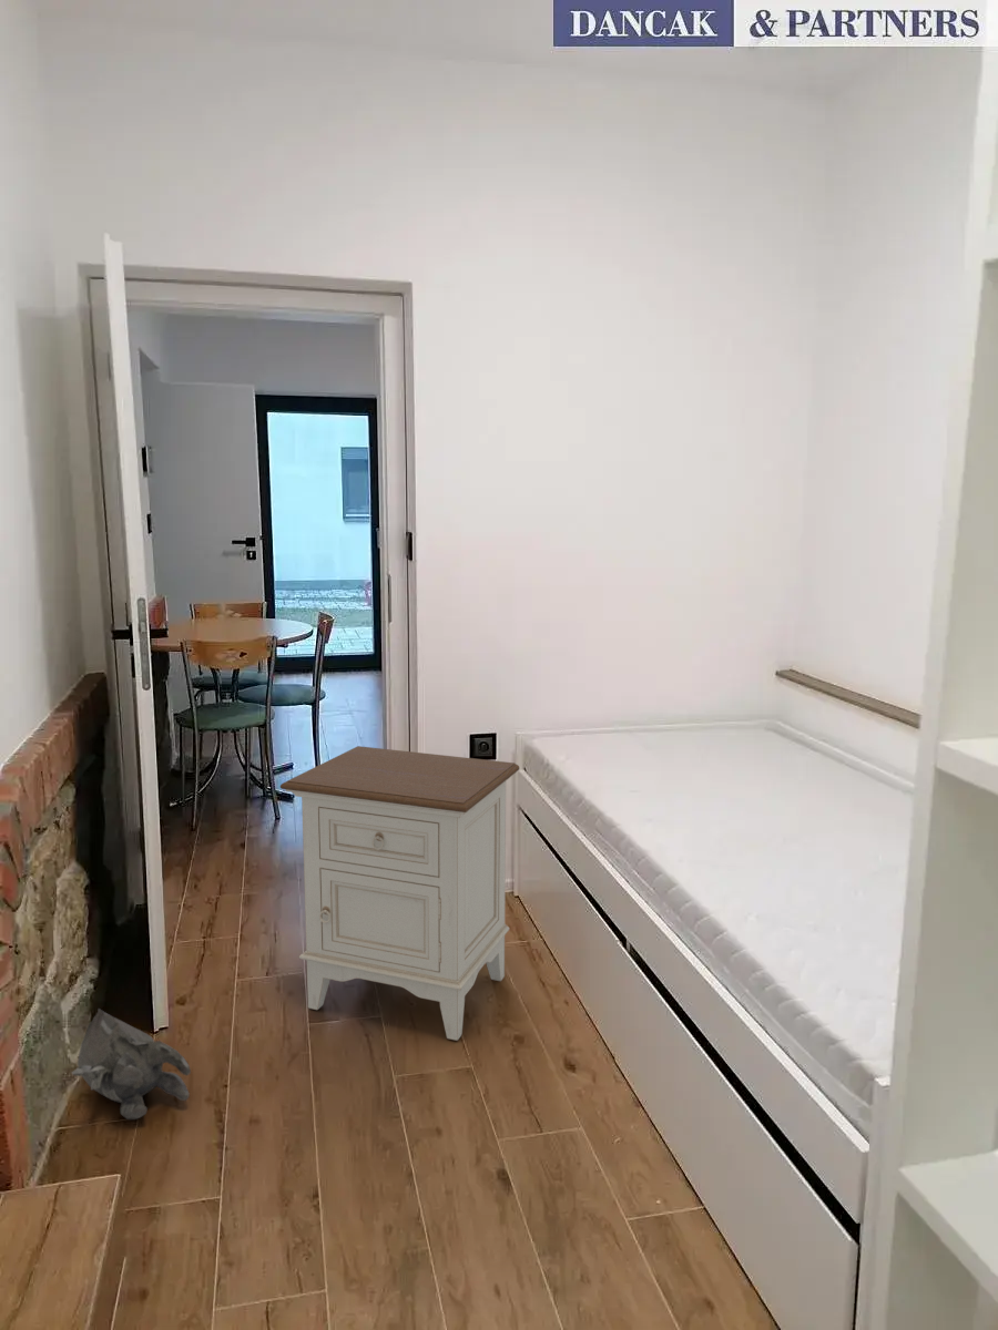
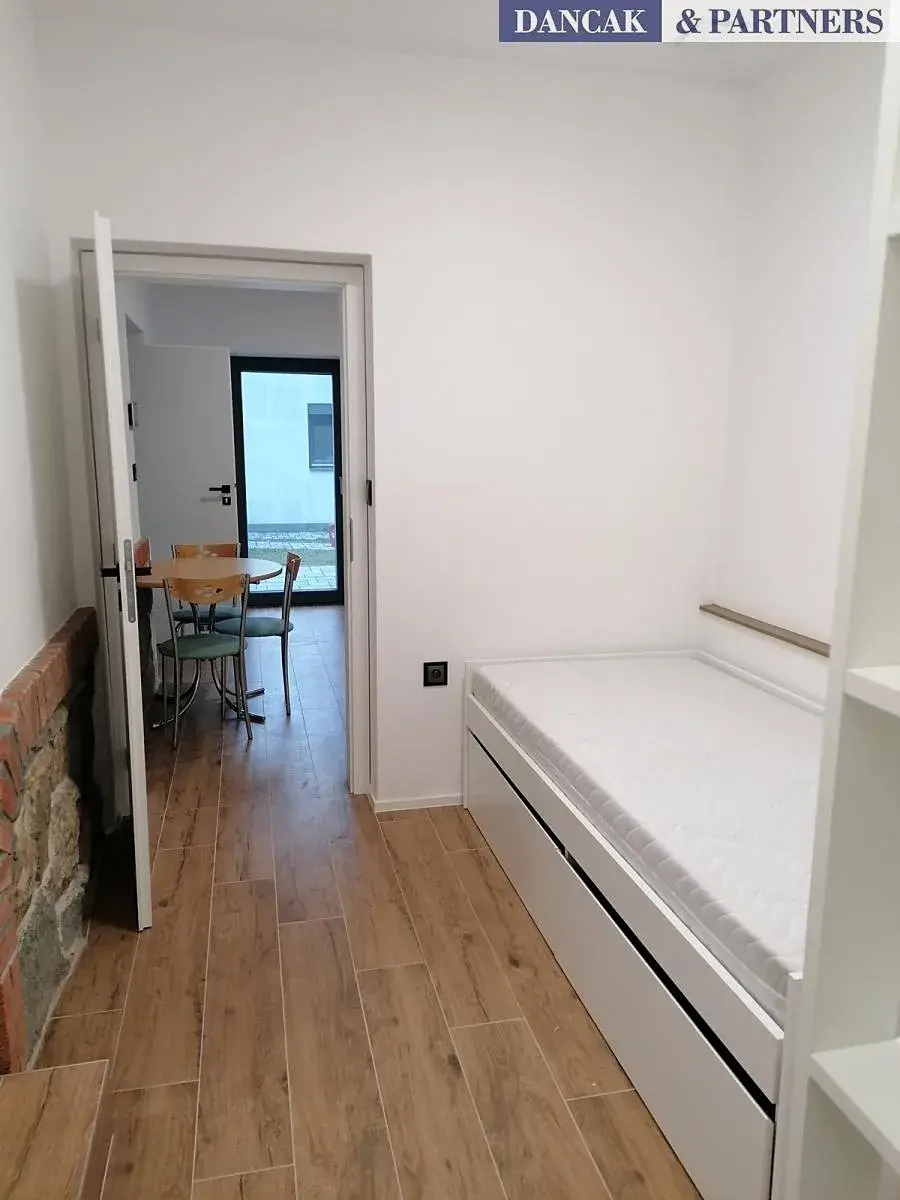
- plush toy [71,1007,192,1121]
- nightstand [279,745,520,1042]
